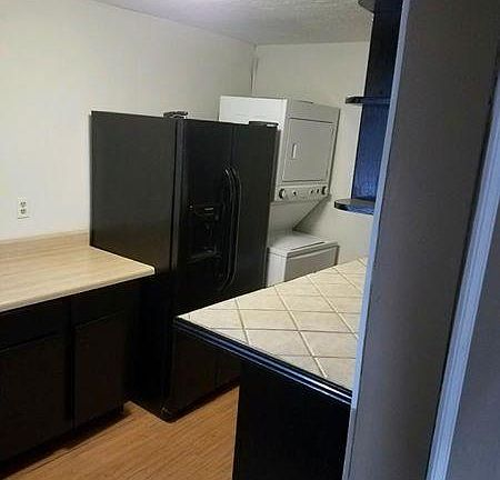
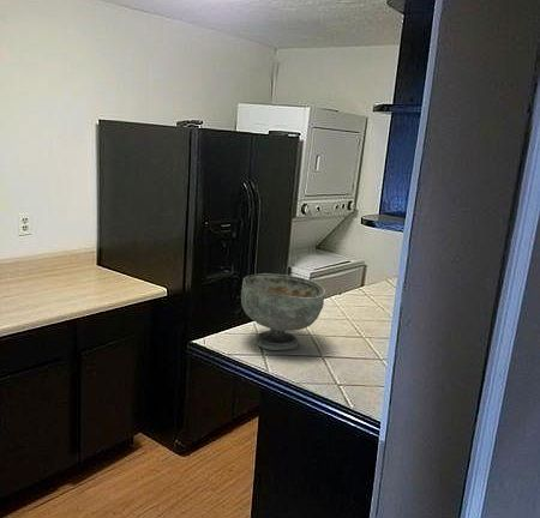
+ decorative bowl [240,272,326,351]
